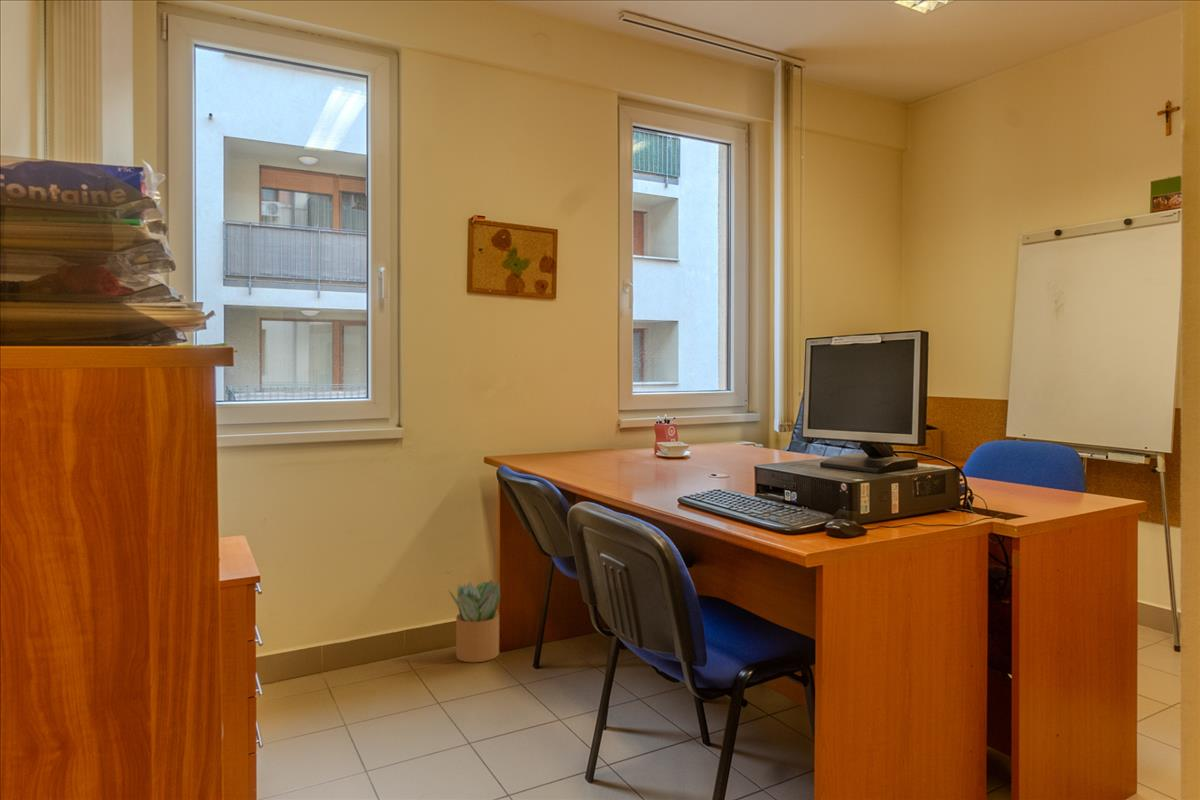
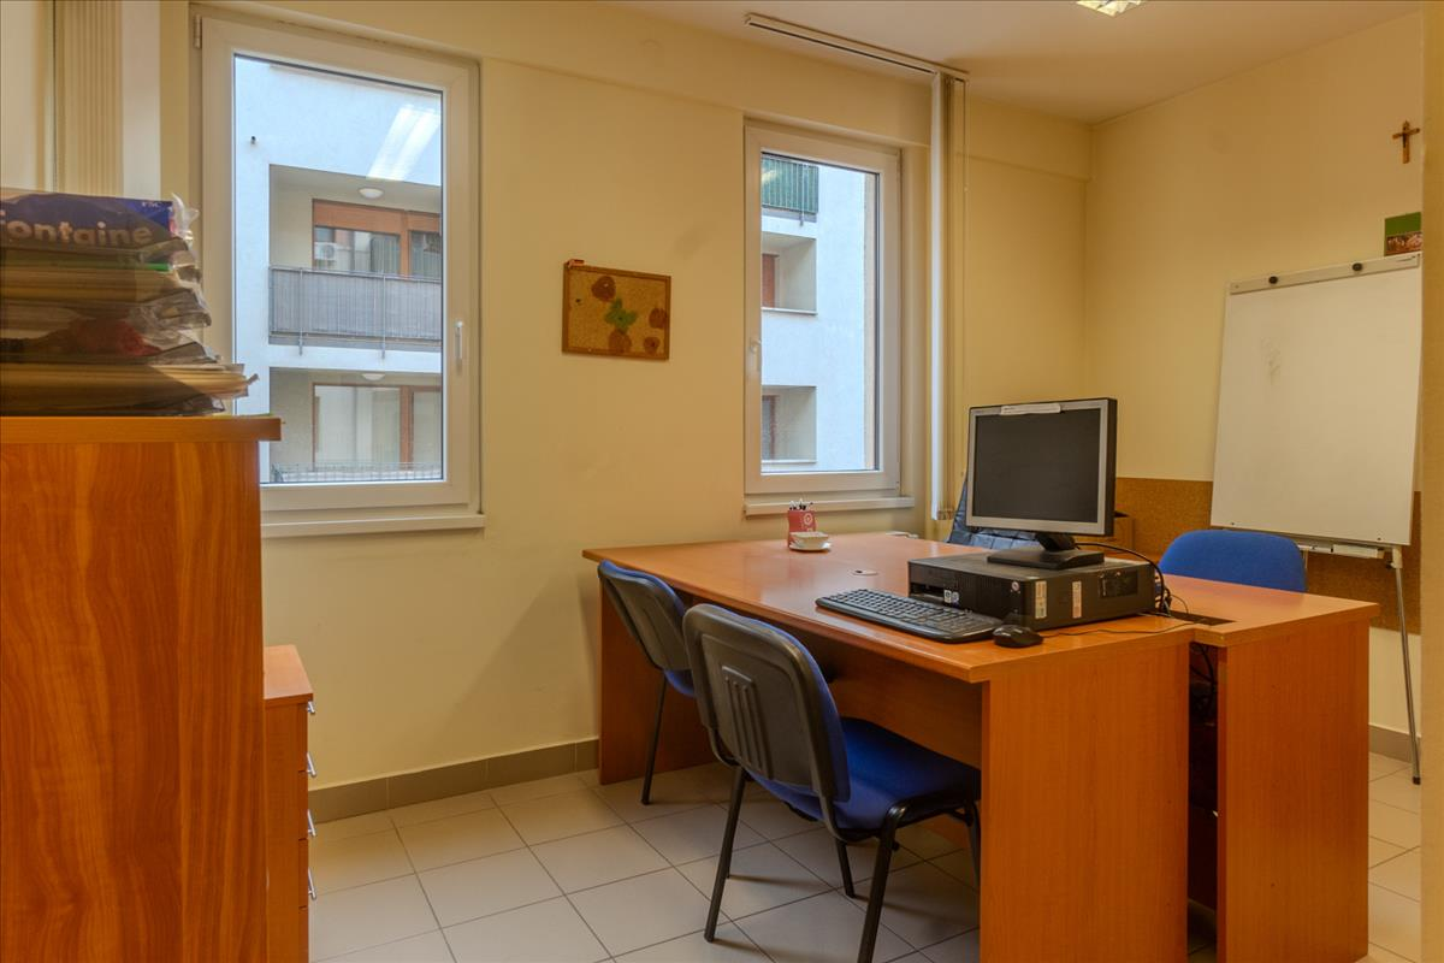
- potted plant [448,579,501,663]
